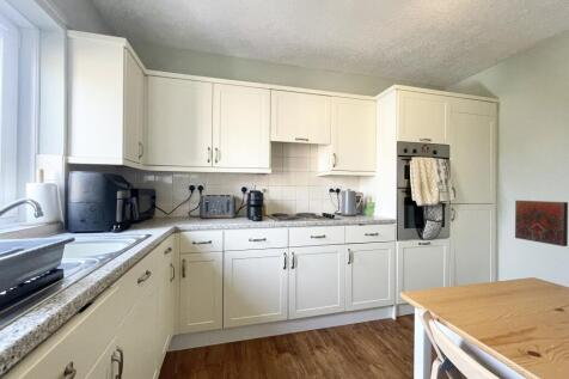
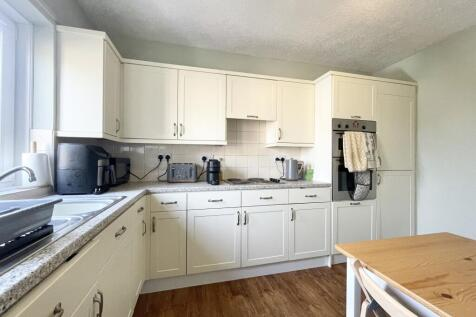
- decorative tile [514,200,569,247]
